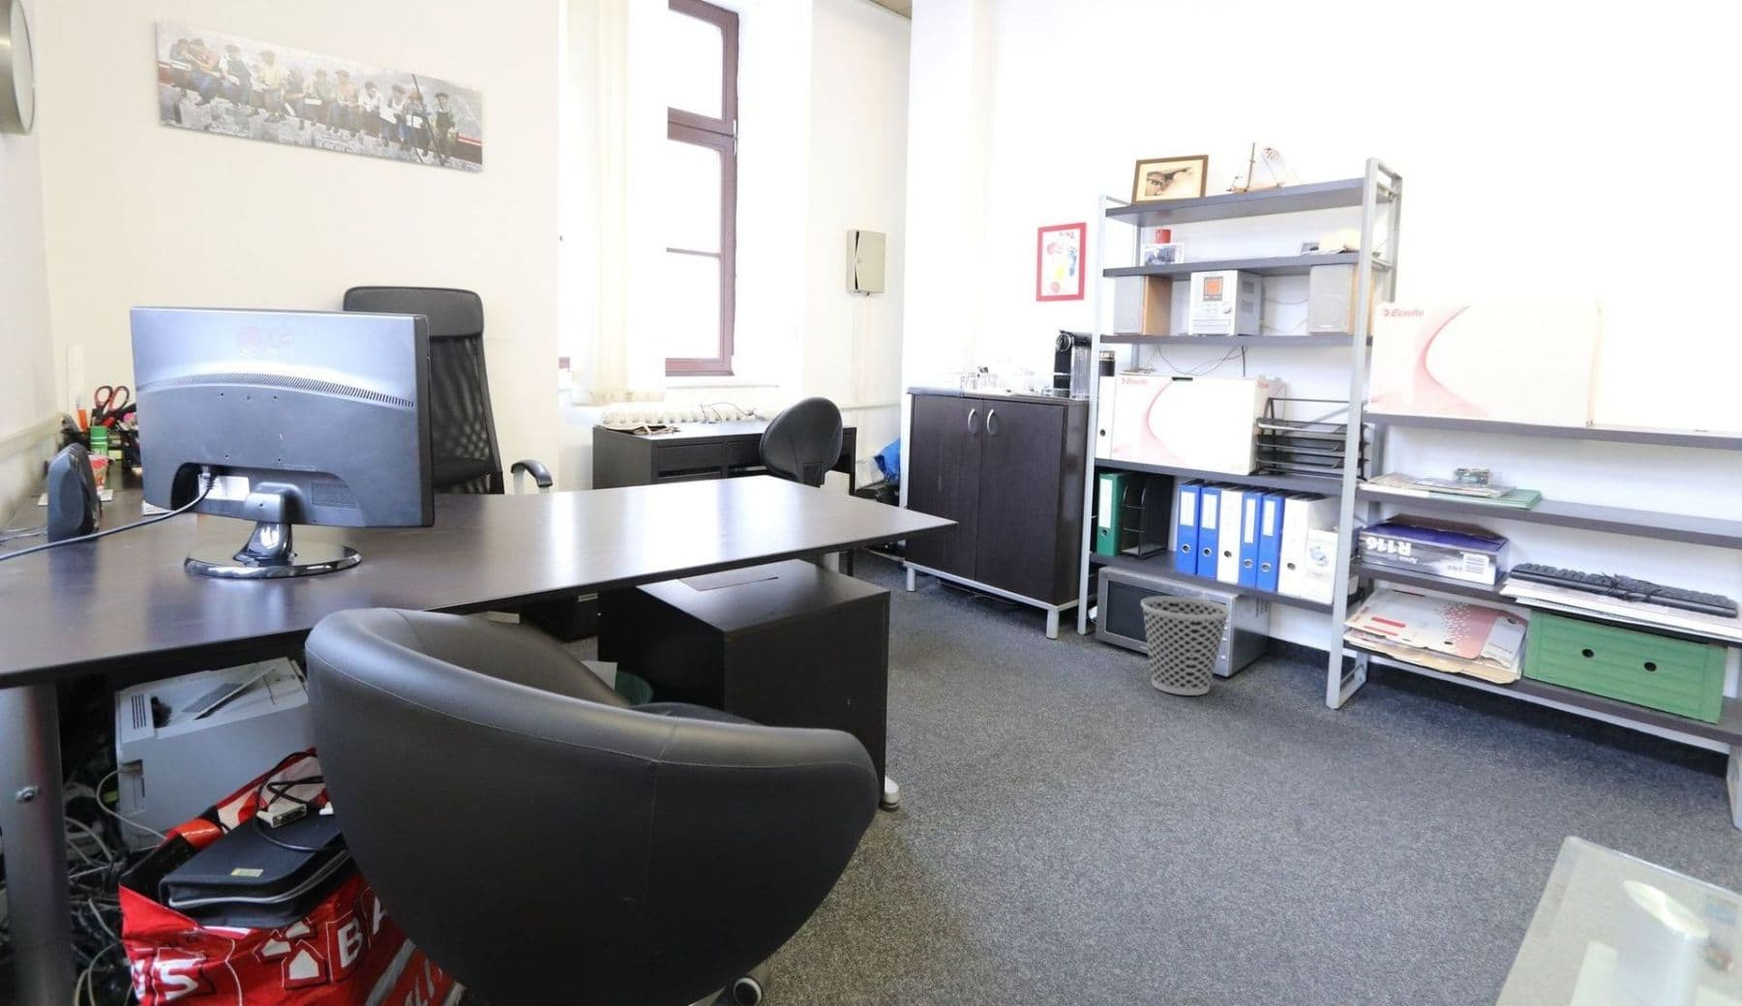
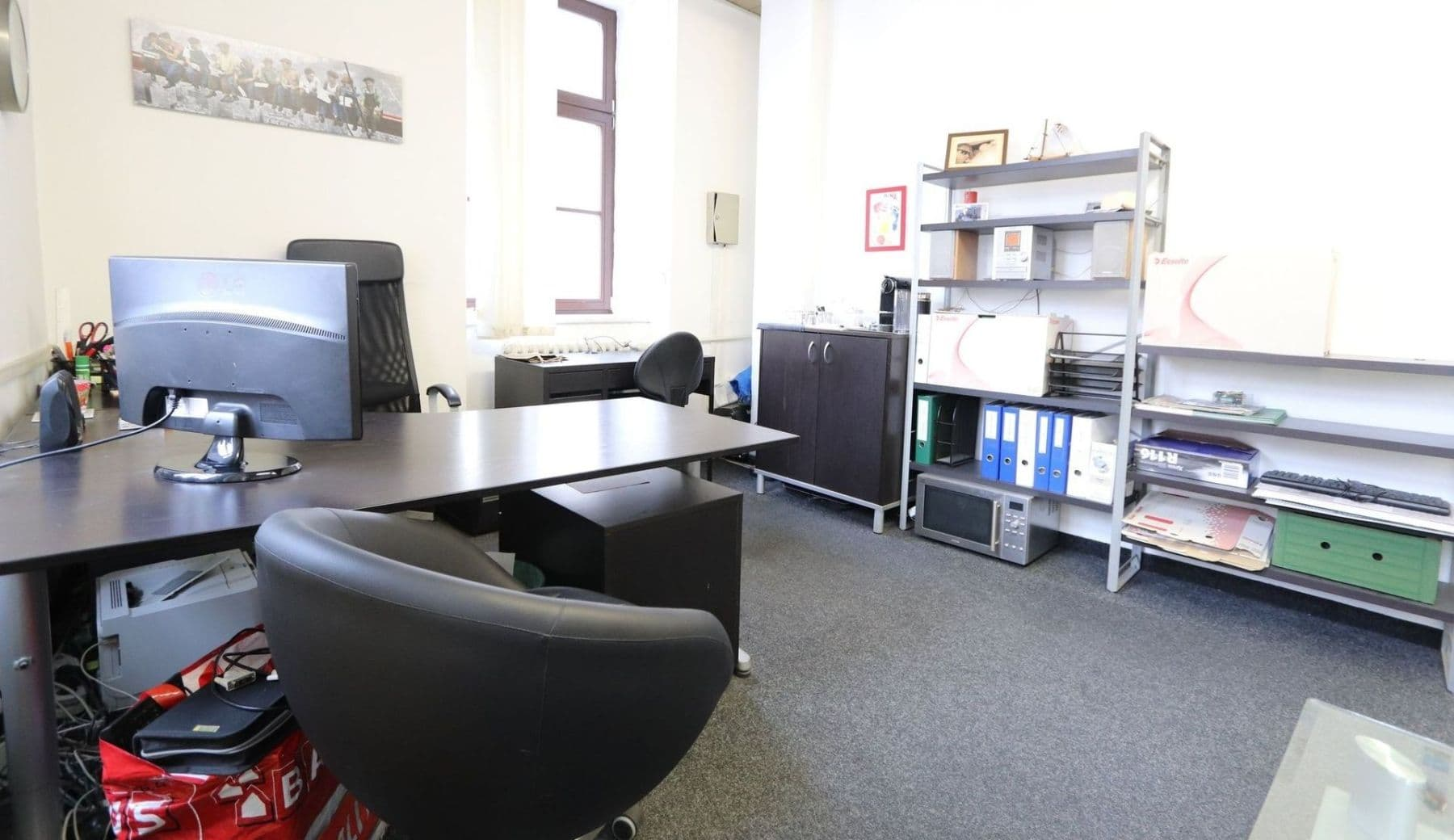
- wastebasket [1141,595,1230,697]
